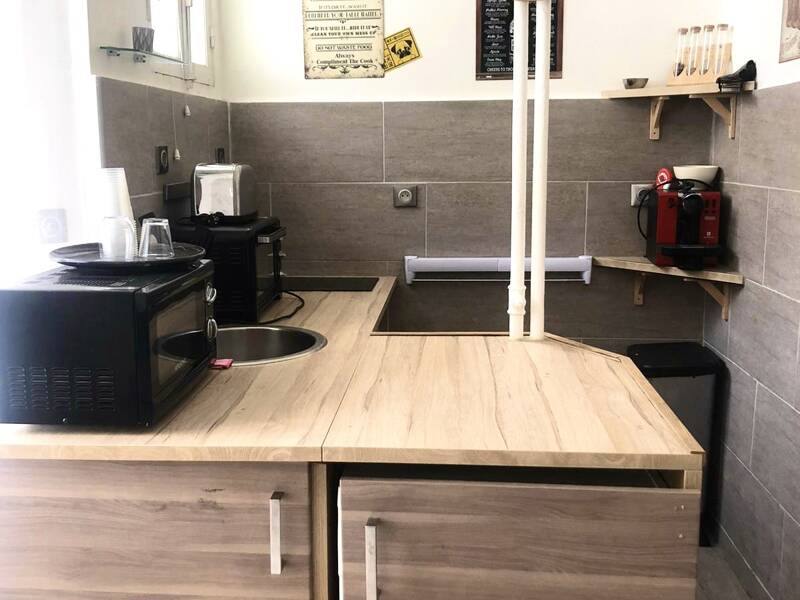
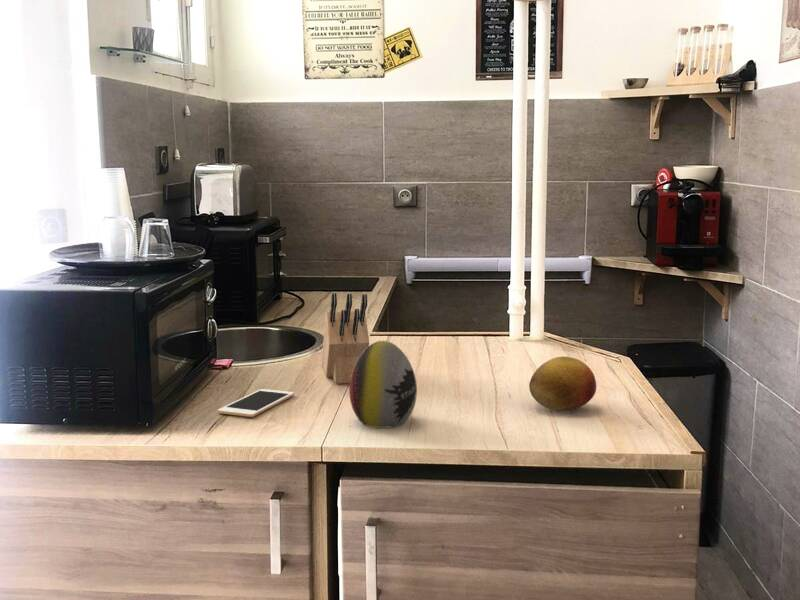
+ decorative egg [348,340,418,429]
+ cell phone [217,388,295,418]
+ fruit [528,356,597,411]
+ knife block [321,292,370,385]
